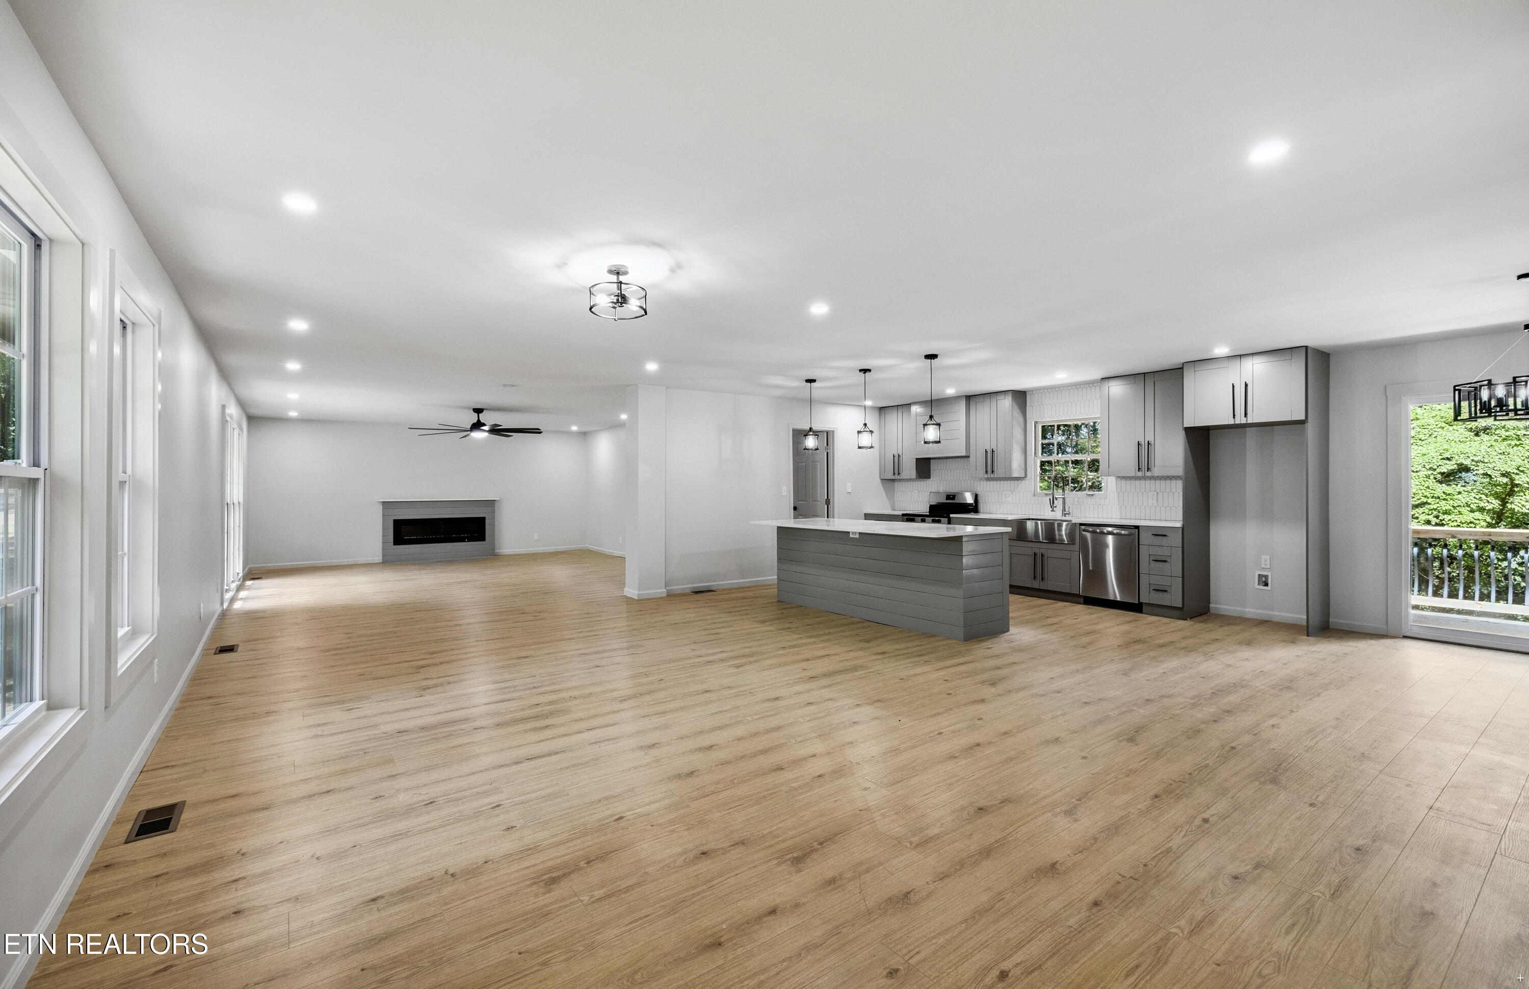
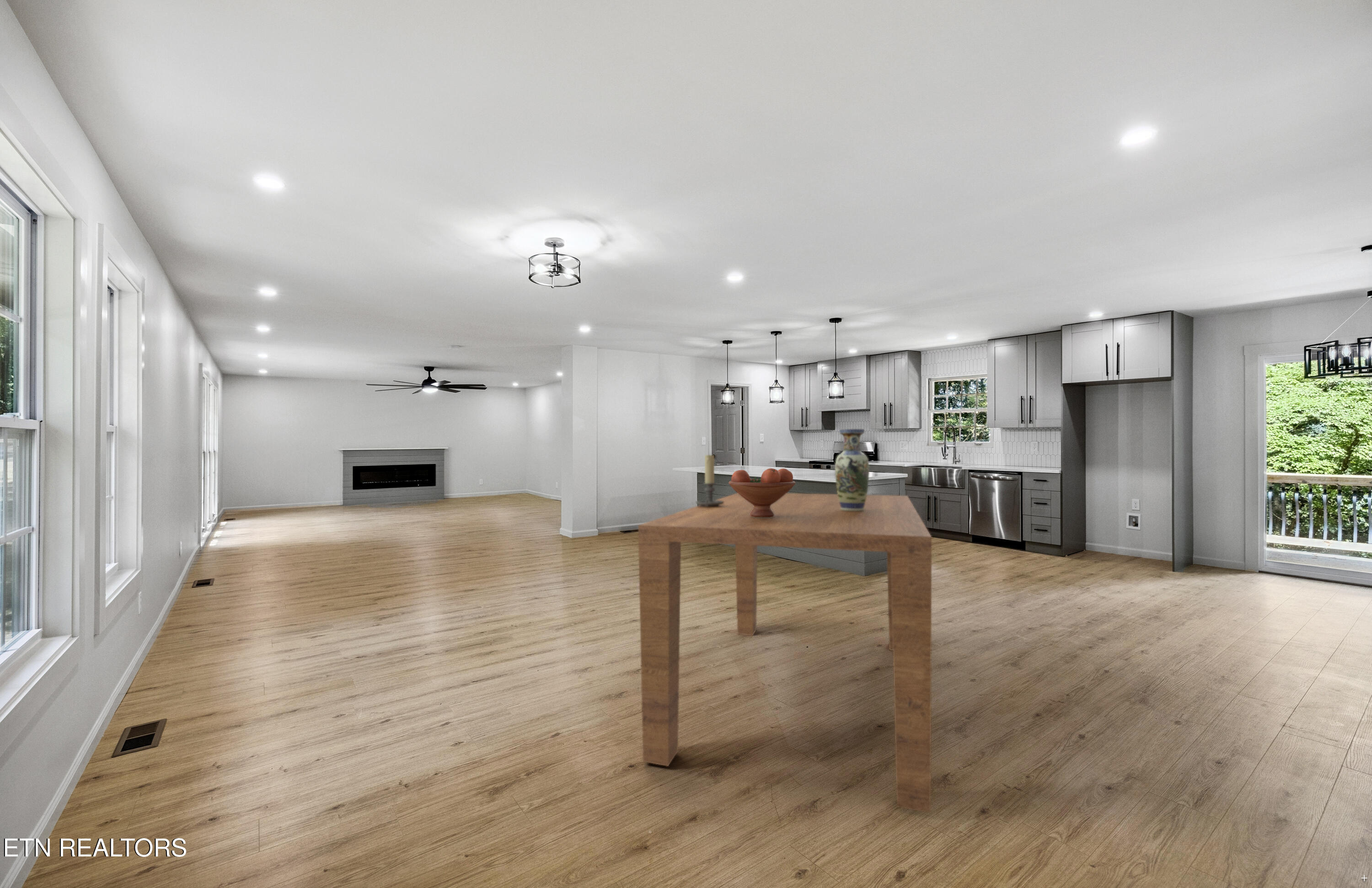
+ table [638,493,932,813]
+ candle holder [695,453,724,507]
+ fruit bowl [728,468,796,517]
+ vase [835,428,870,511]
